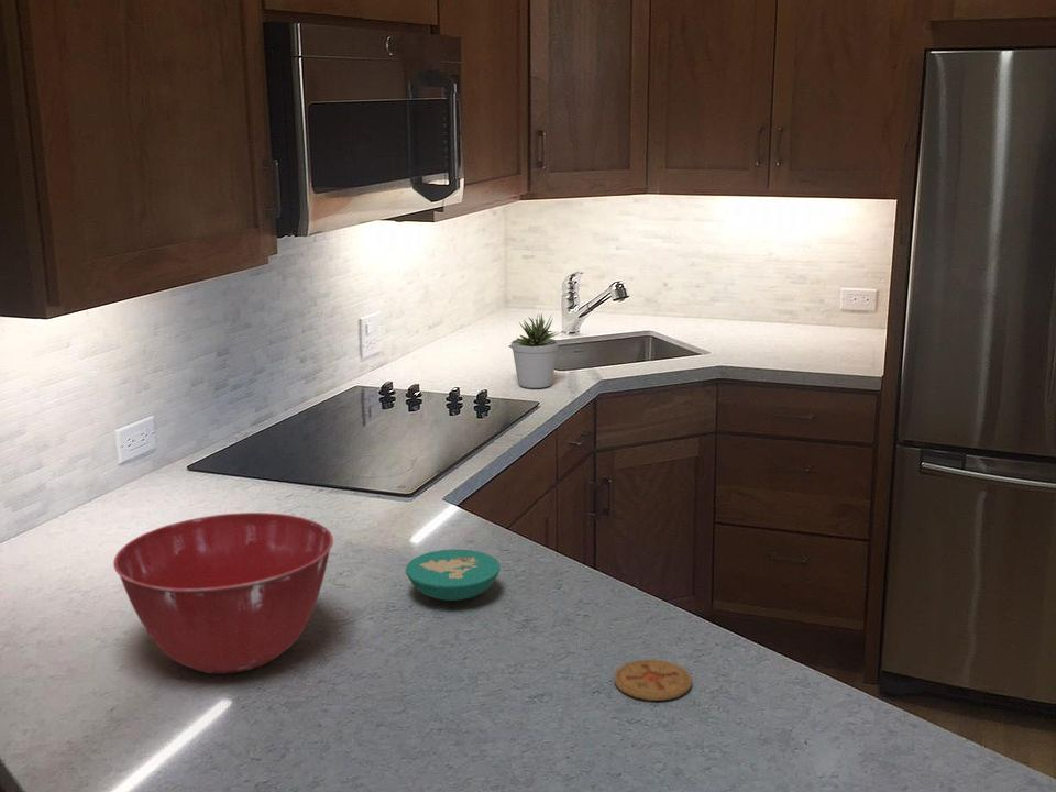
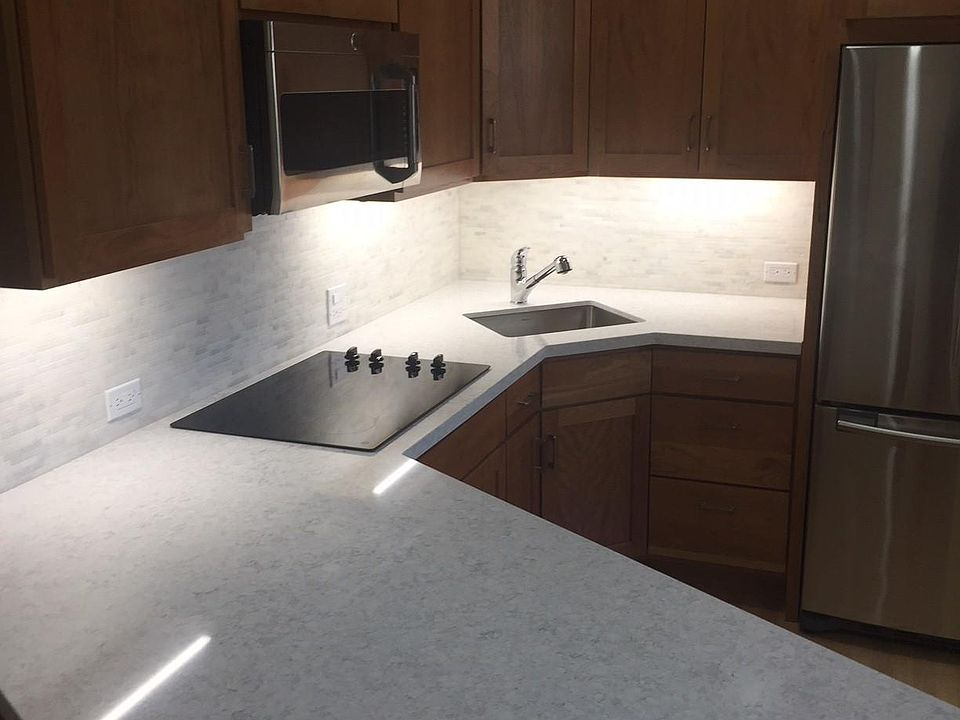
- coaster [613,659,693,702]
- bowl [405,549,502,602]
- mixing bowl [112,512,334,674]
- potted plant [510,312,560,389]
